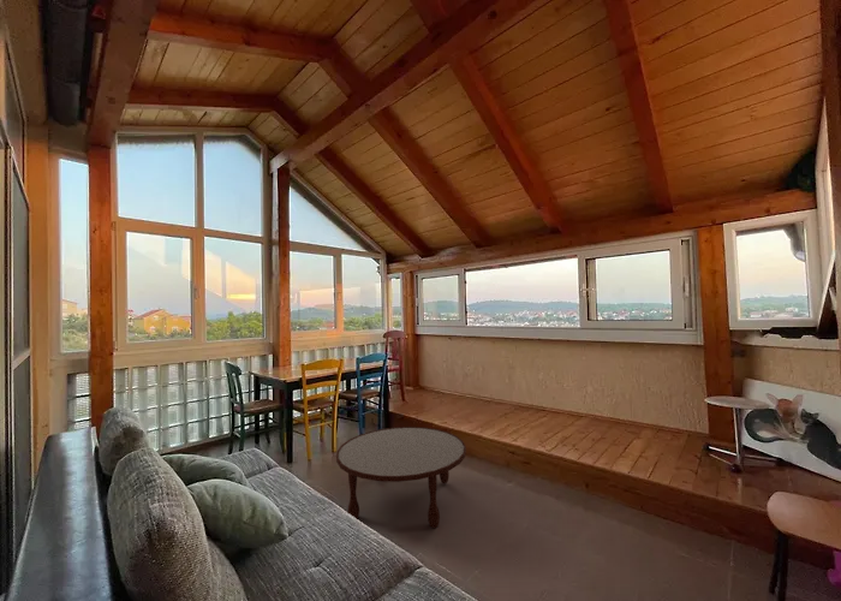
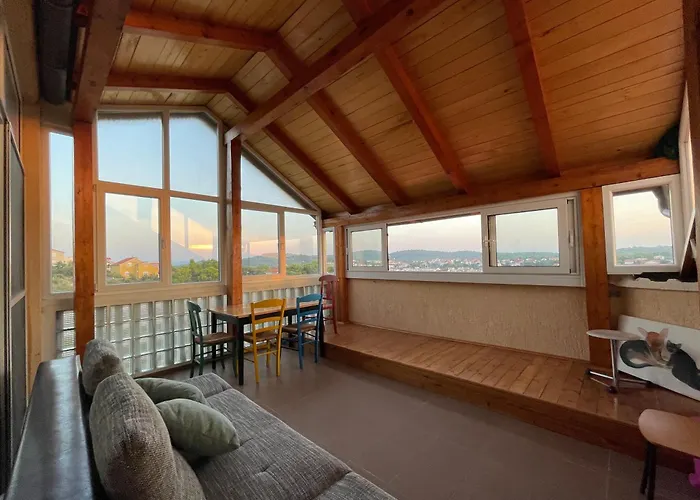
- coffee table [335,426,467,529]
